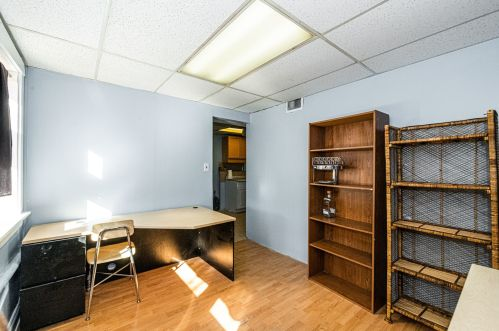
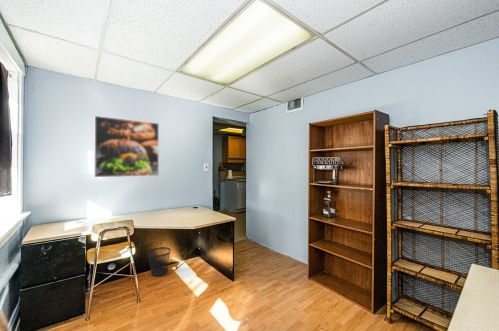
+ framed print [93,115,160,178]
+ wastebasket [147,246,172,277]
